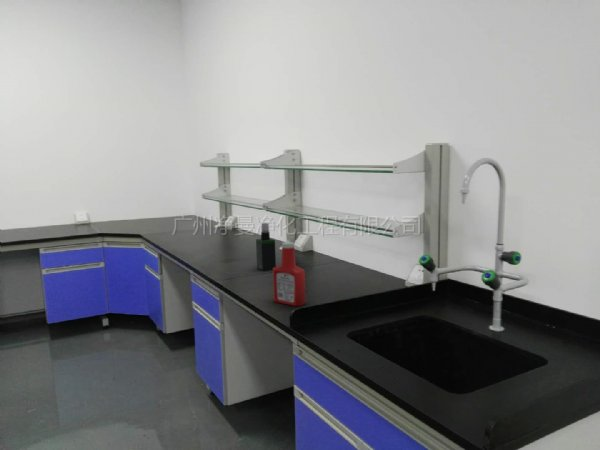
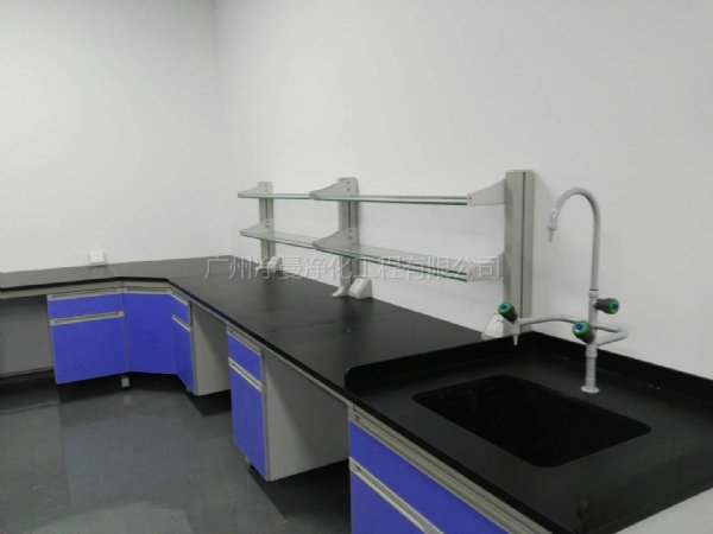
- spray bottle [255,222,277,272]
- soap bottle [272,241,306,307]
